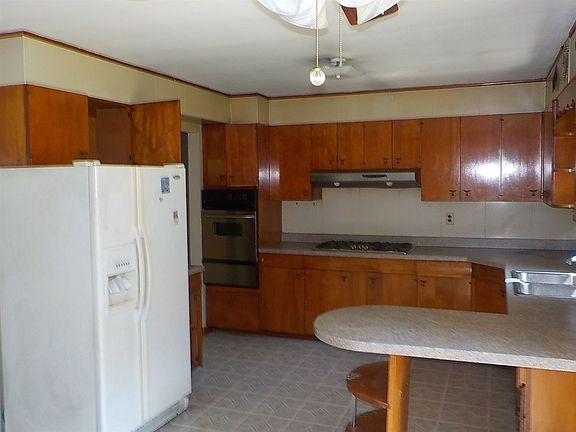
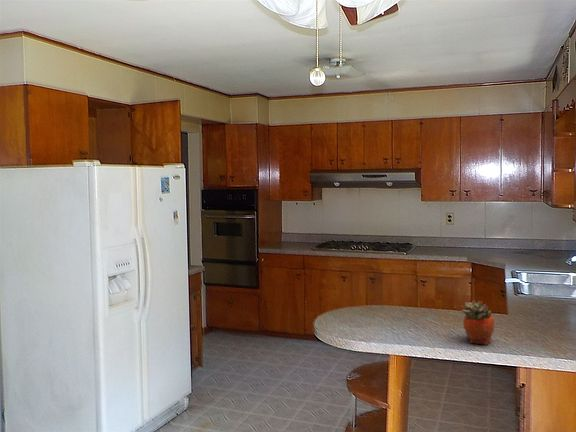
+ succulent planter [460,299,495,345]
